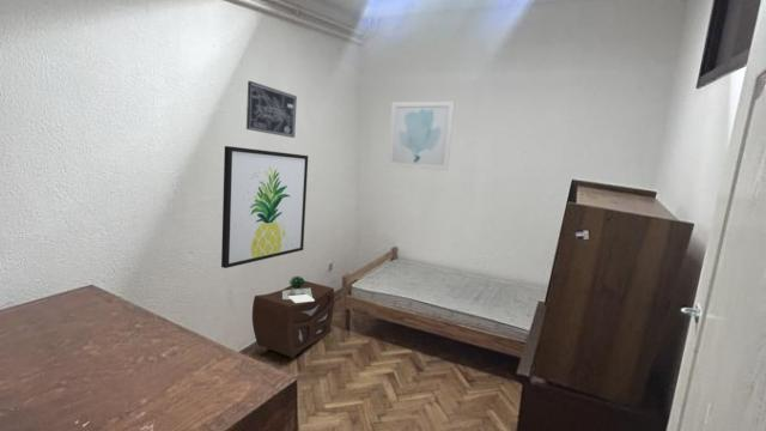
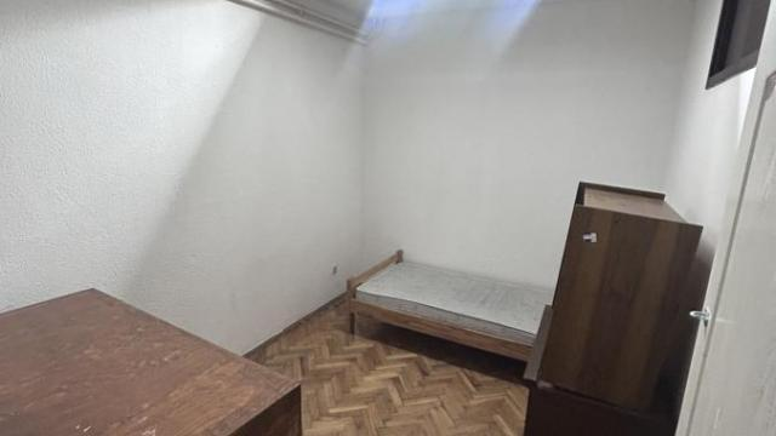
- wall art [220,145,309,269]
- wall art [245,80,298,139]
- nightstand [251,274,335,359]
- wall art [387,101,456,171]
